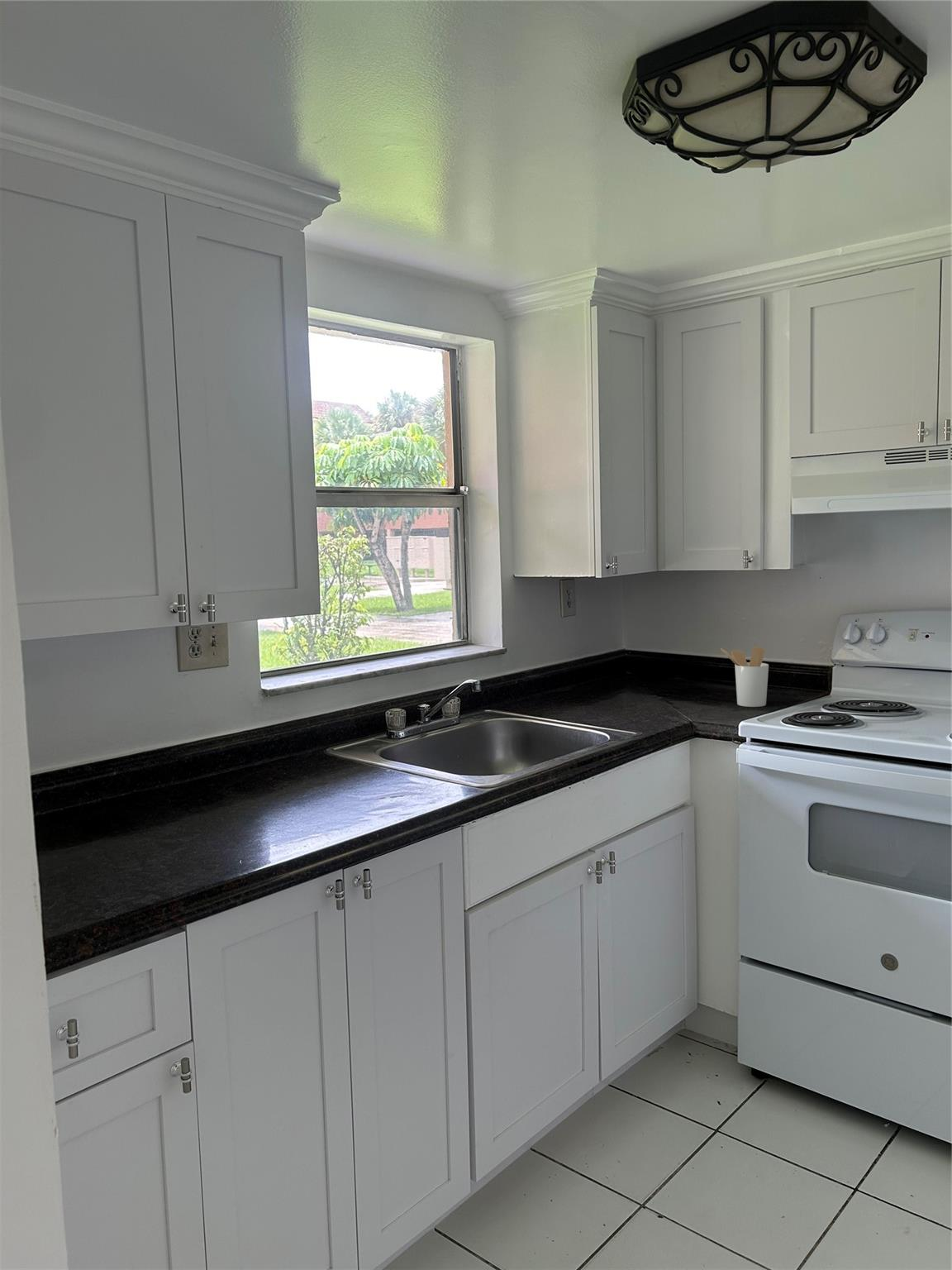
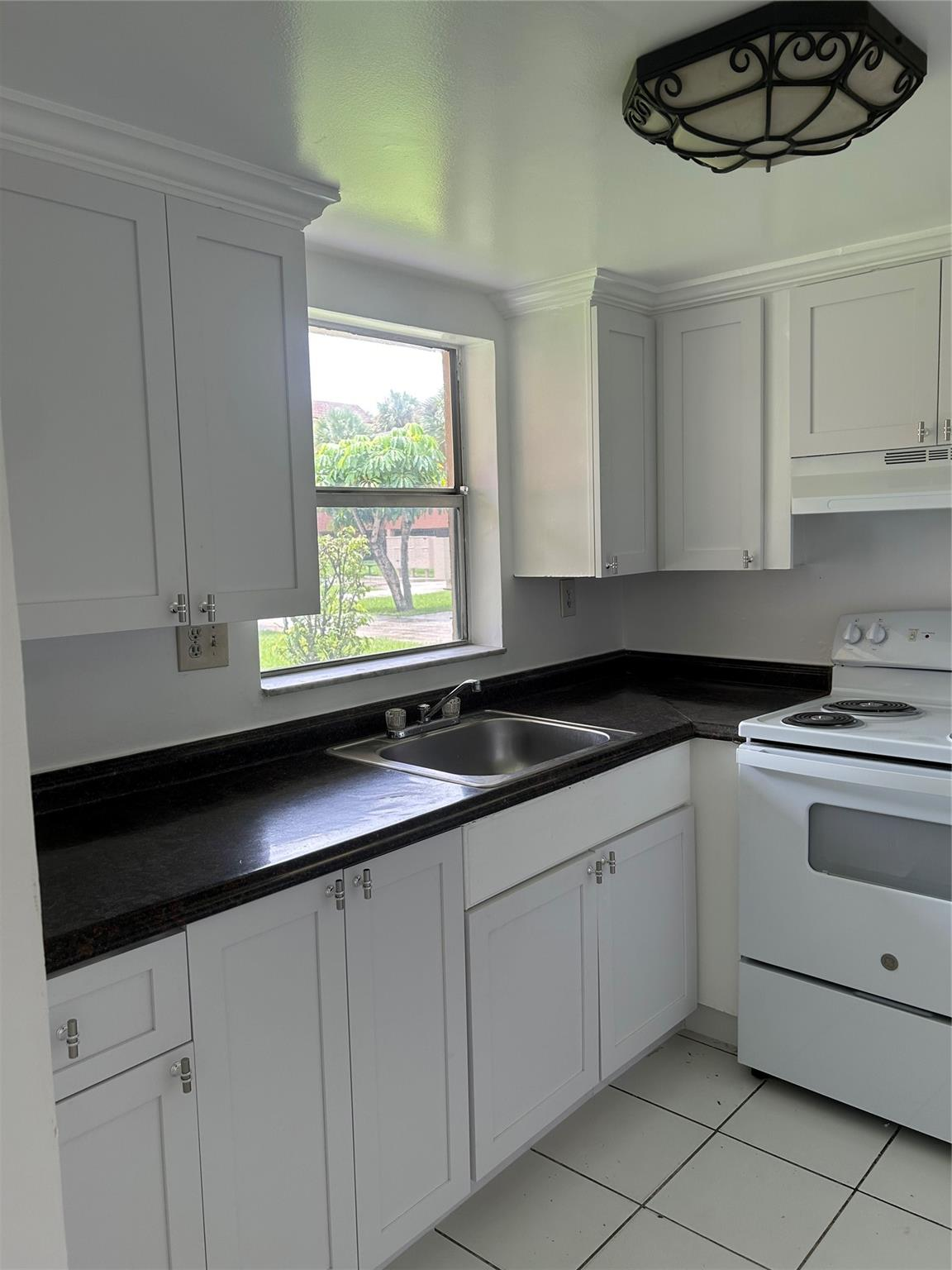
- utensil holder [720,646,769,708]
